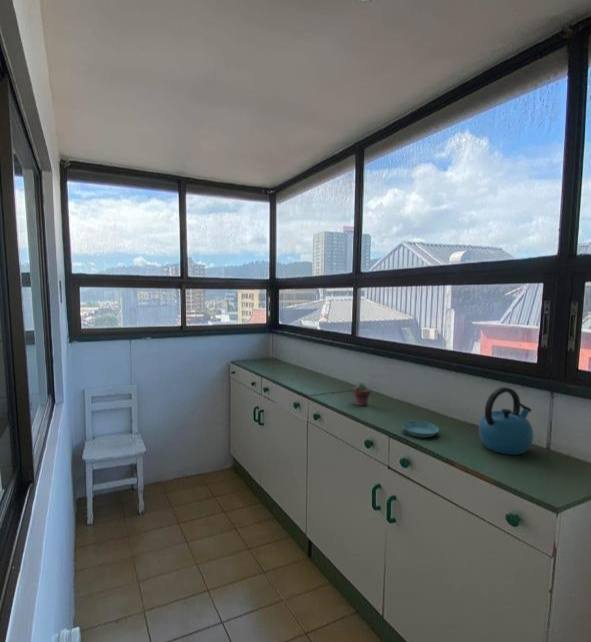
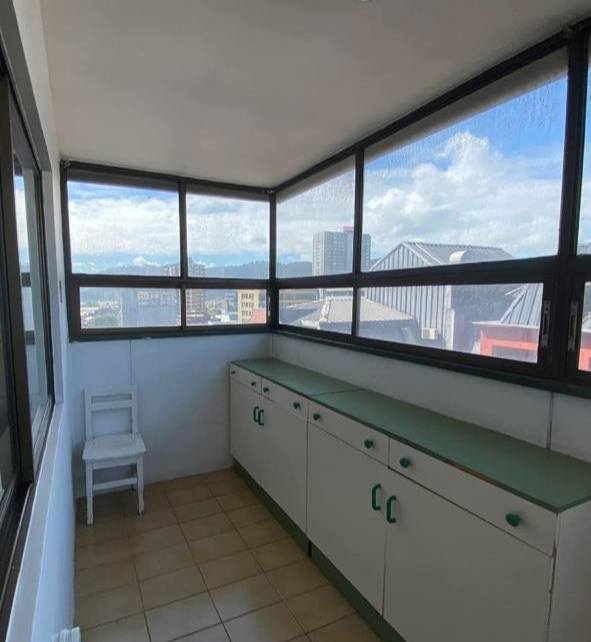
- kettle [478,386,534,456]
- saucer [402,420,440,439]
- potted succulent [352,382,371,407]
